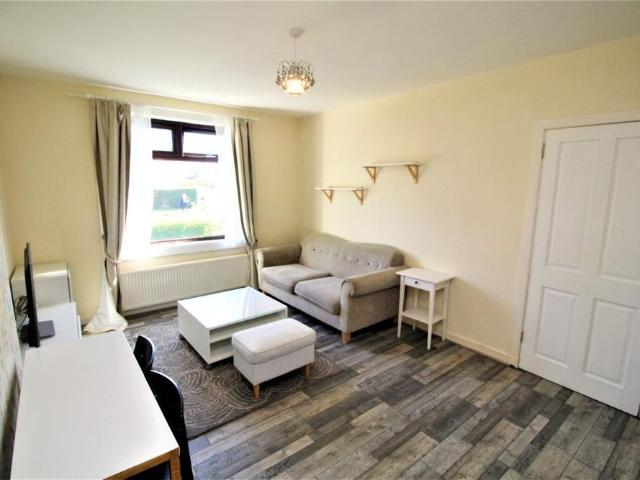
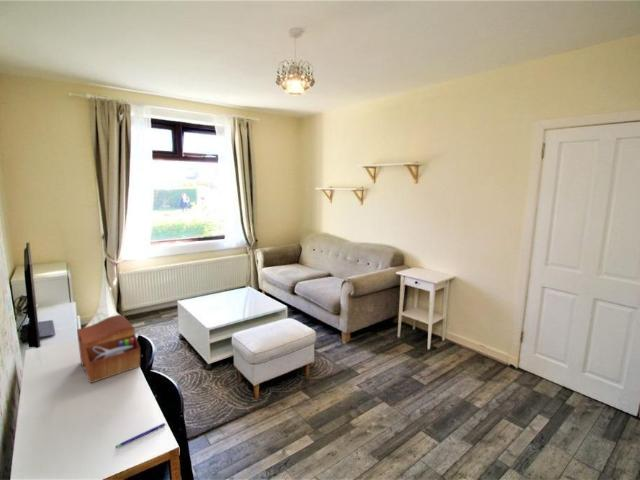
+ sewing box [76,314,141,384]
+ pen [115,422,166,449]
